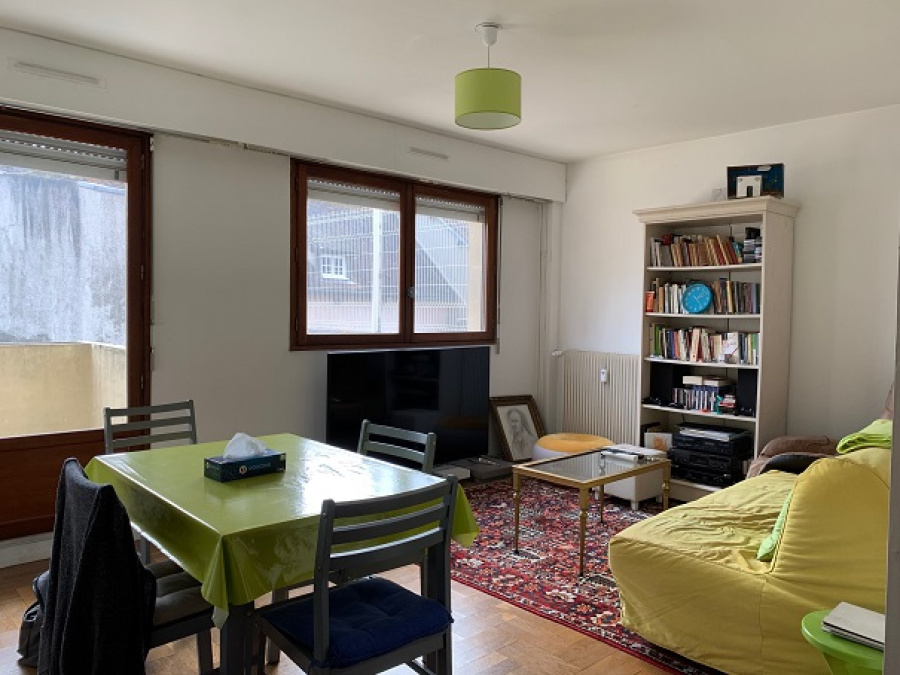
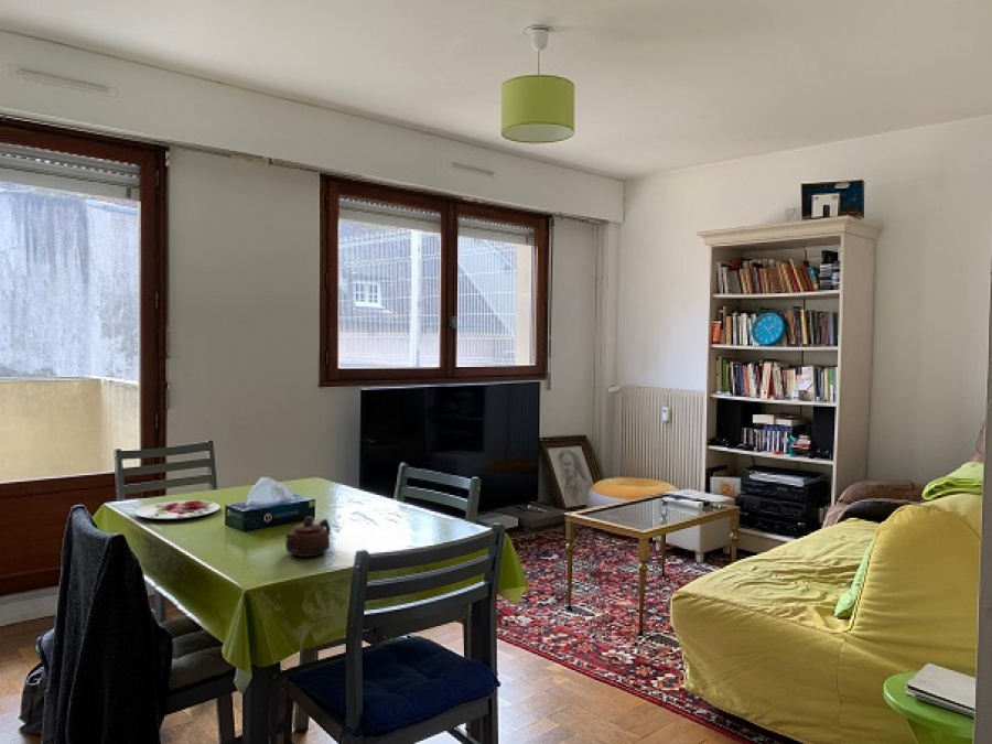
+ plate [133,499,220,520]
+ teapot [284,516,332,559]
